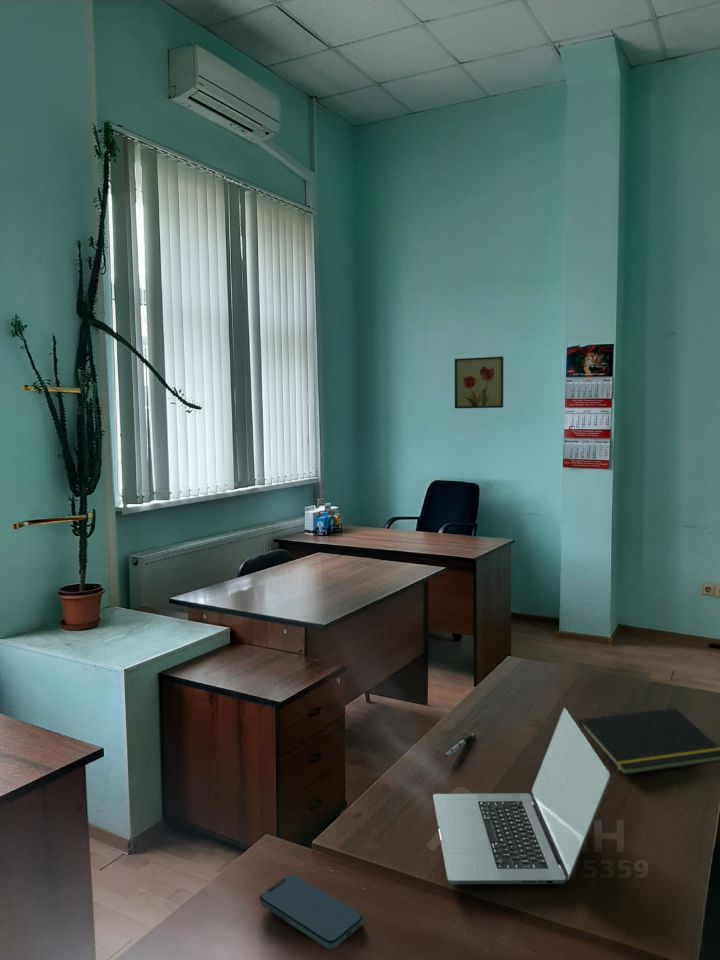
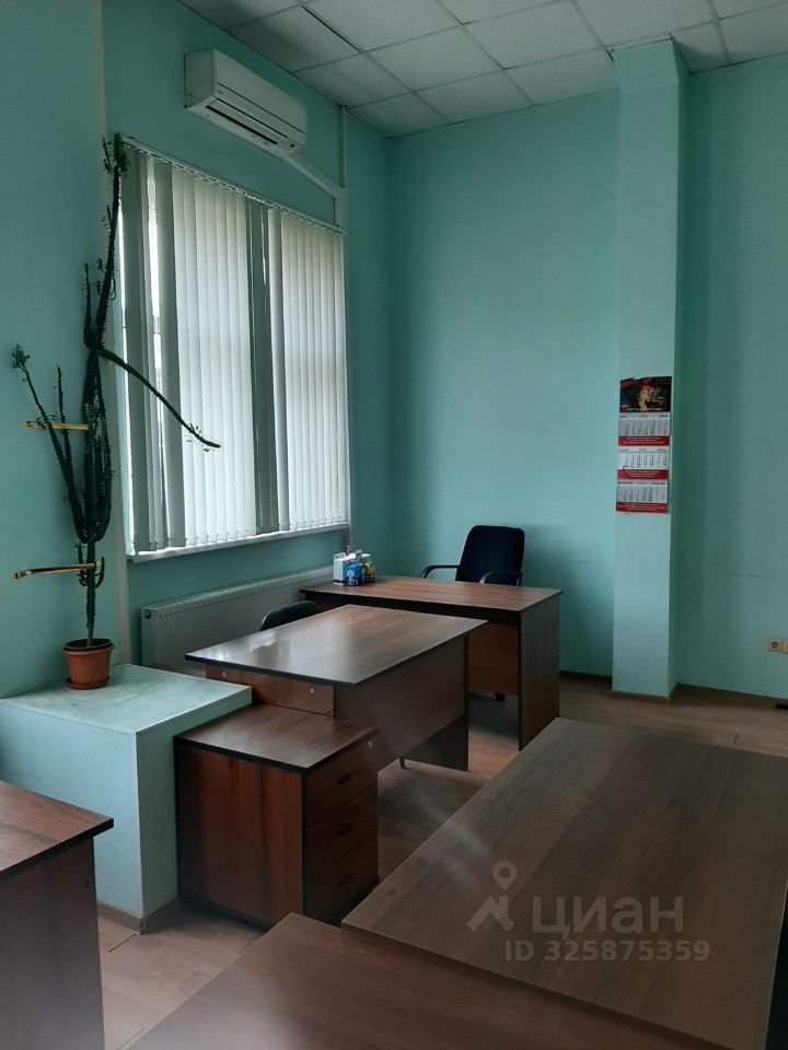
- laptop [432,707,612,886]
- wall art [454,356,504,409]
- pen [444,733,475,758]
- notepad [578,707,720,776]
- smartphone [259,874,364,950]
